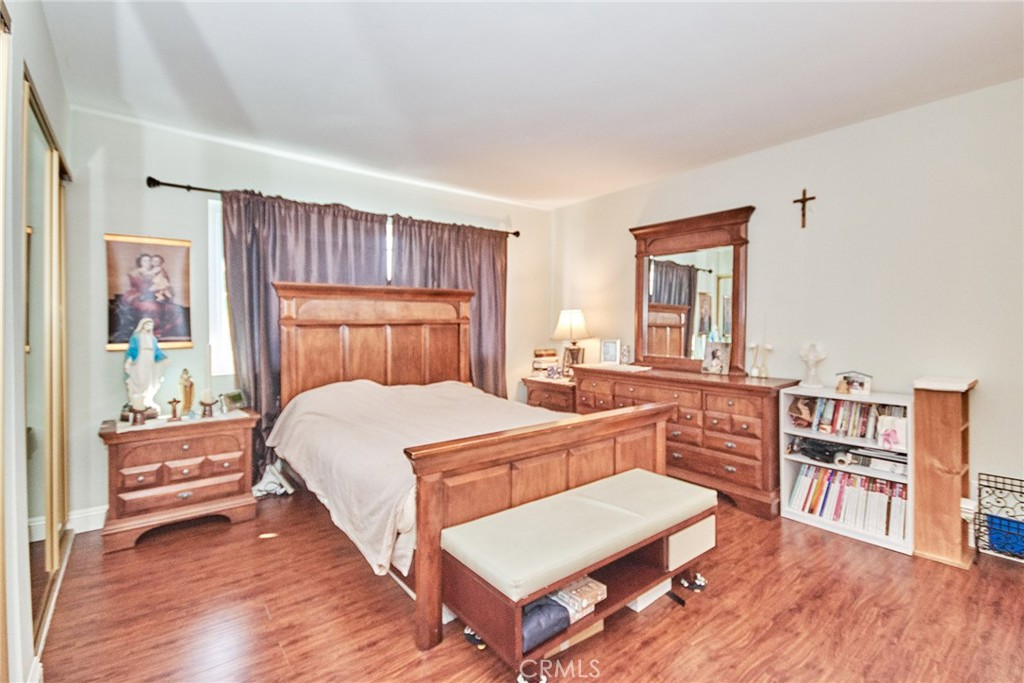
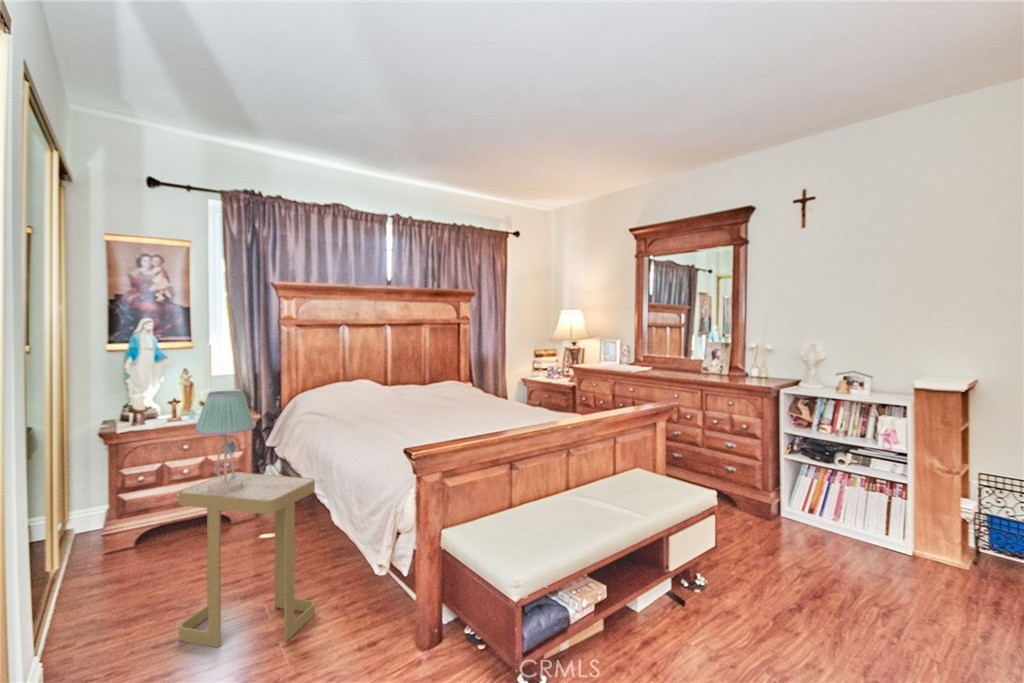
+ table lamp [193,390,256,494]
+ side table [178,471,316,648]
